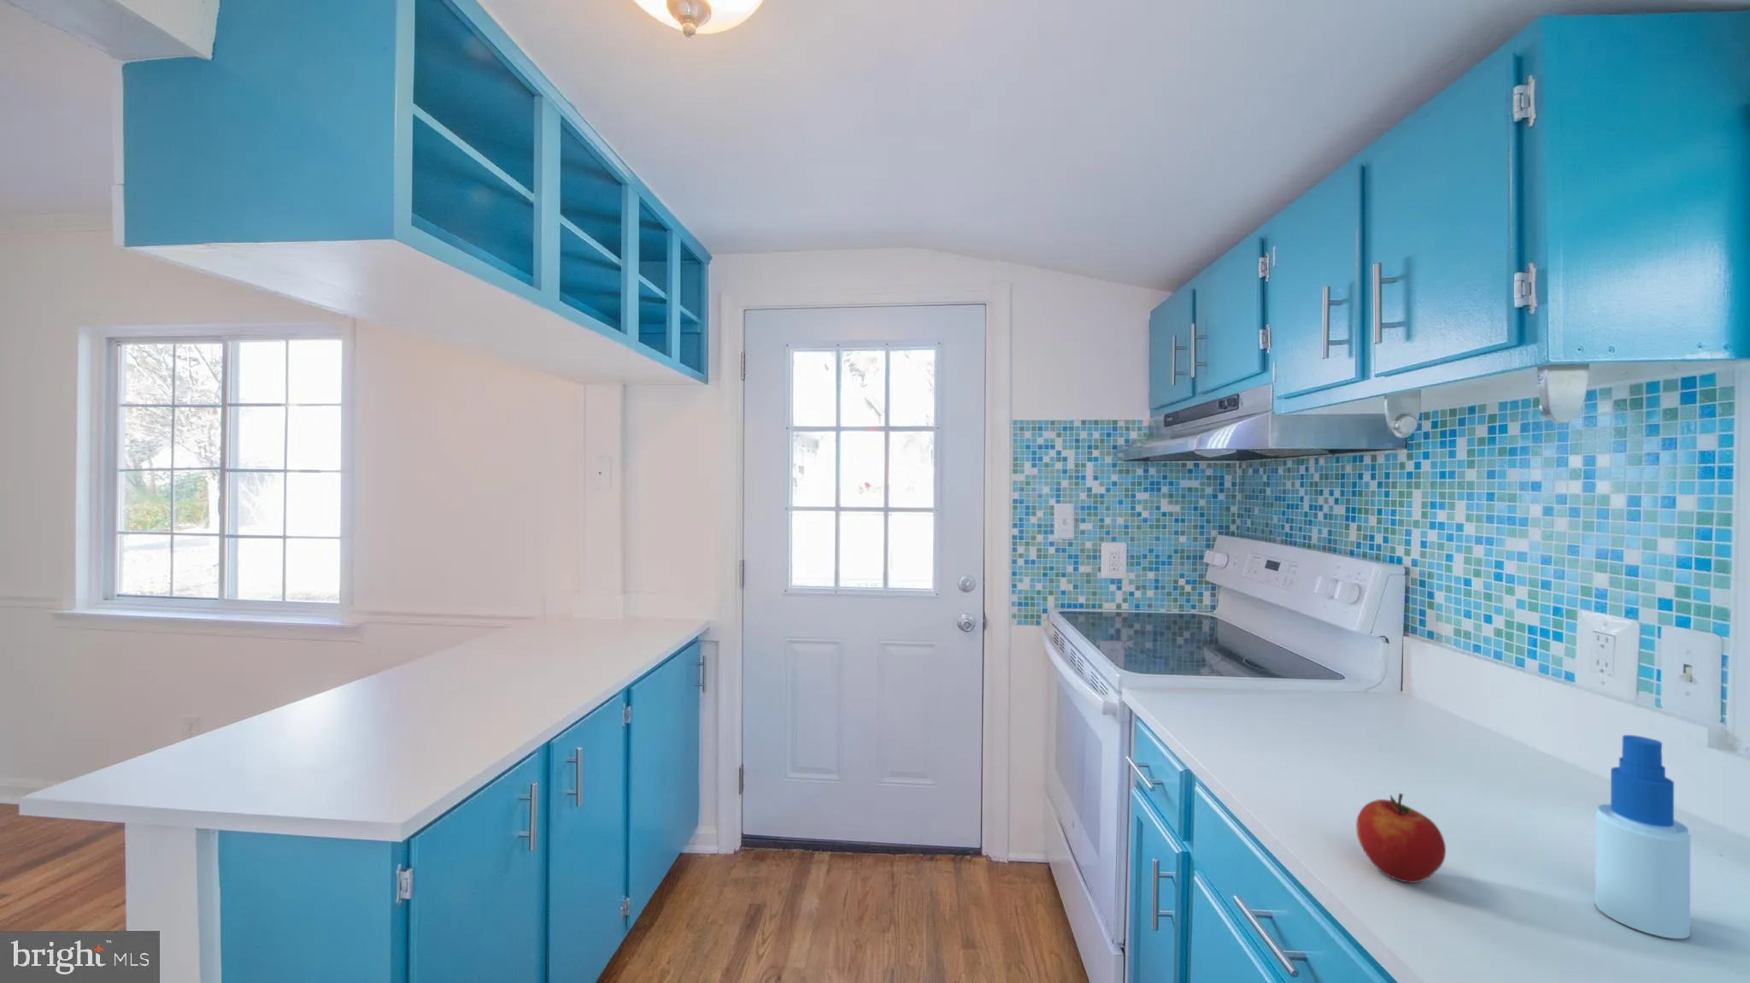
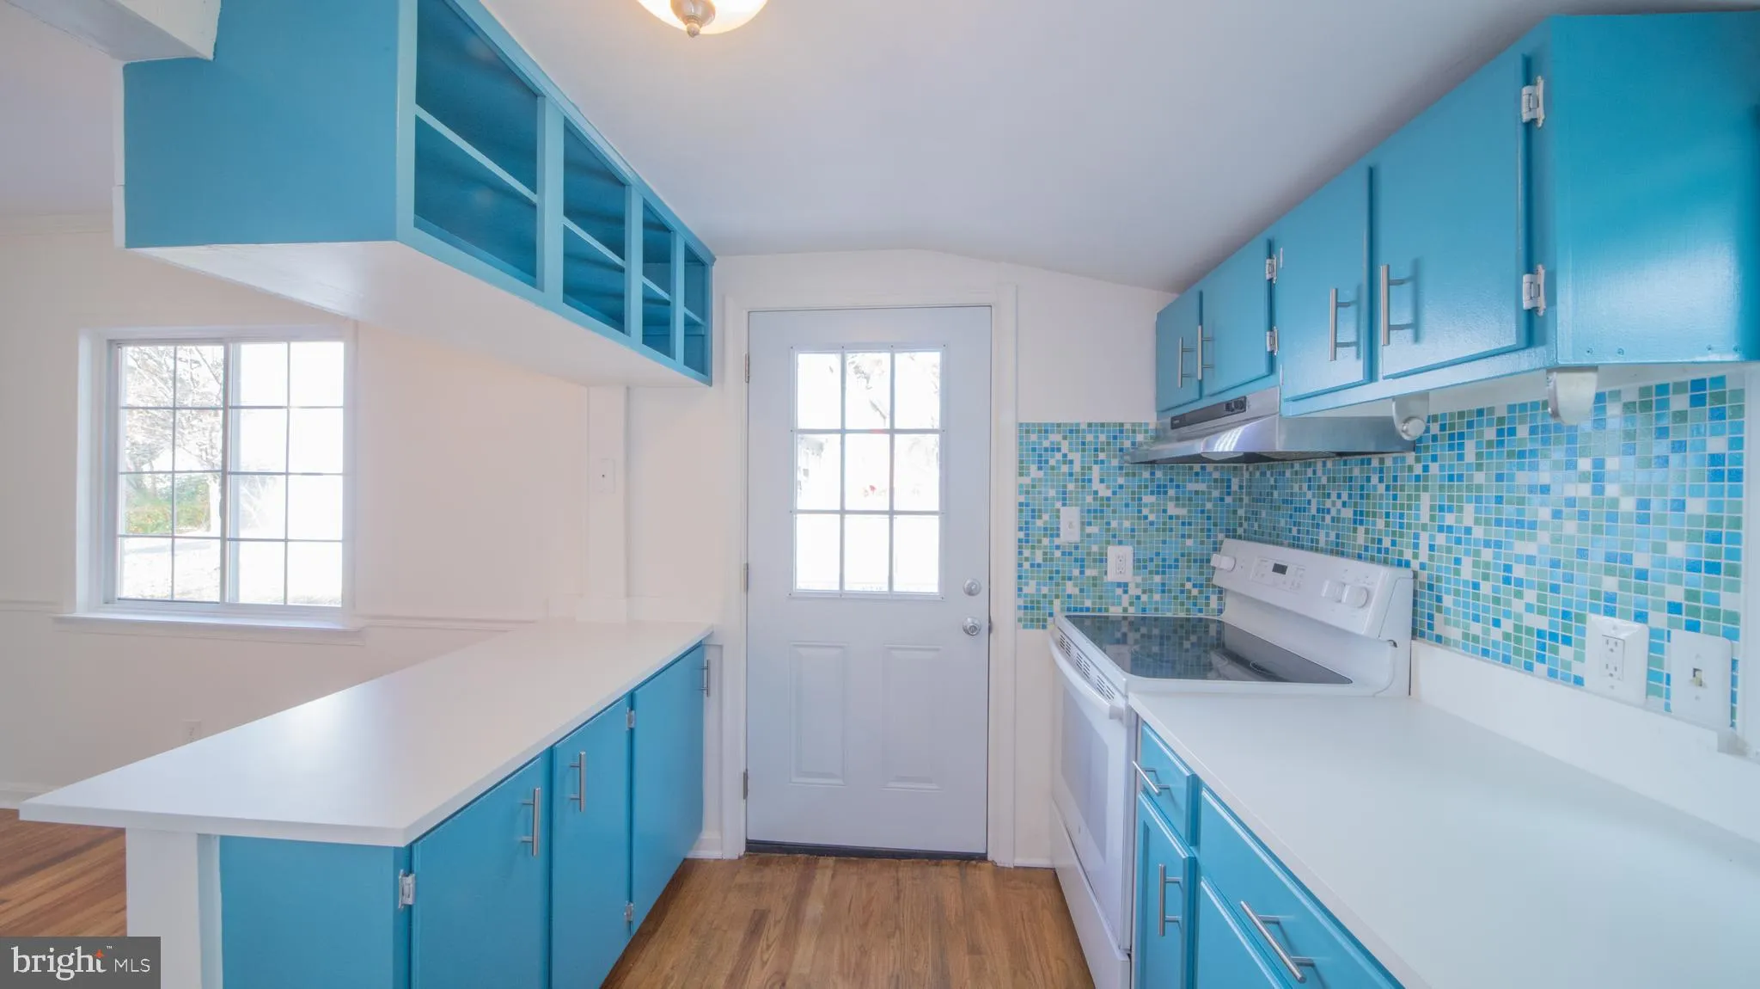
- spray bottle [1595,734,1691,940]
- apple [1356,792,1447,883]
